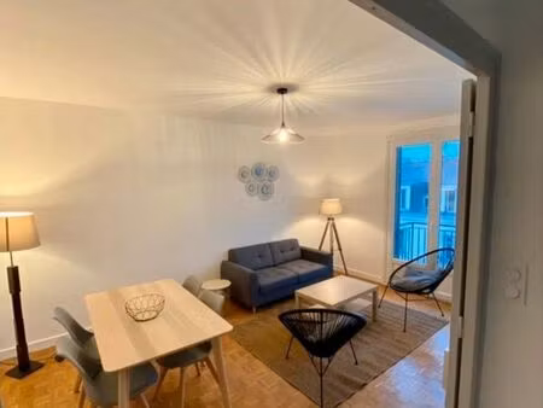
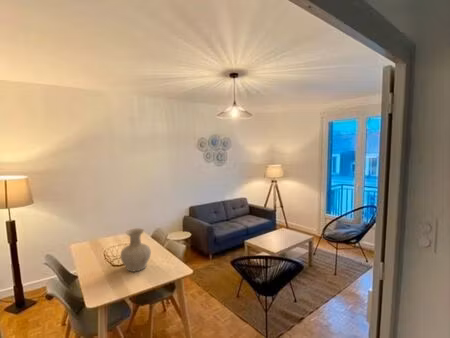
+ vase [120,228,152,273]
